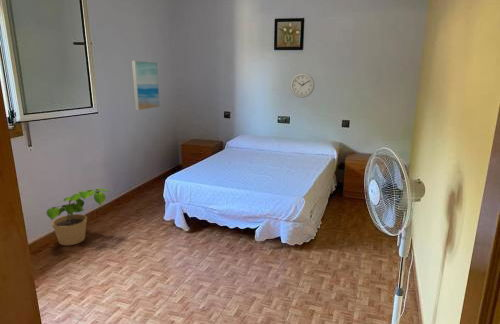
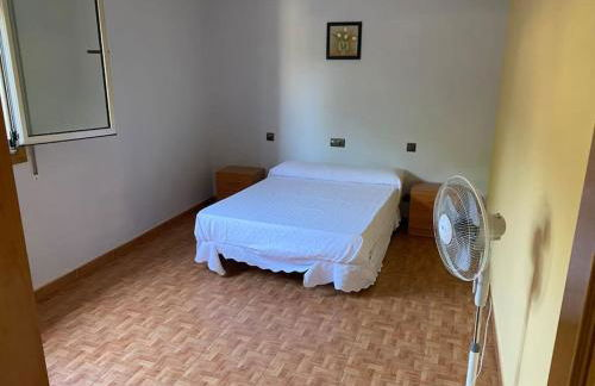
- potted plant [45,187,110,246]
- wall clock [289,72,315,99]
- wall art [131,60,161,111]
